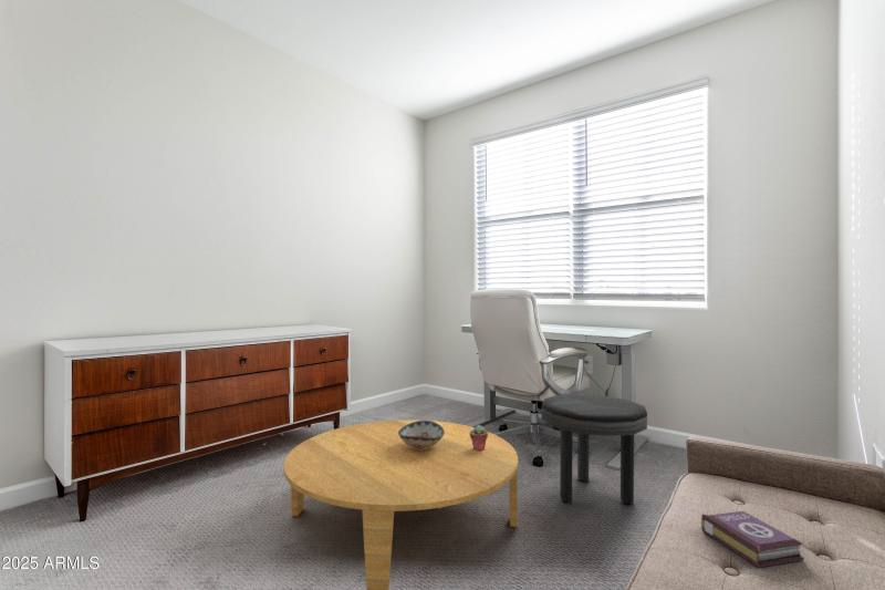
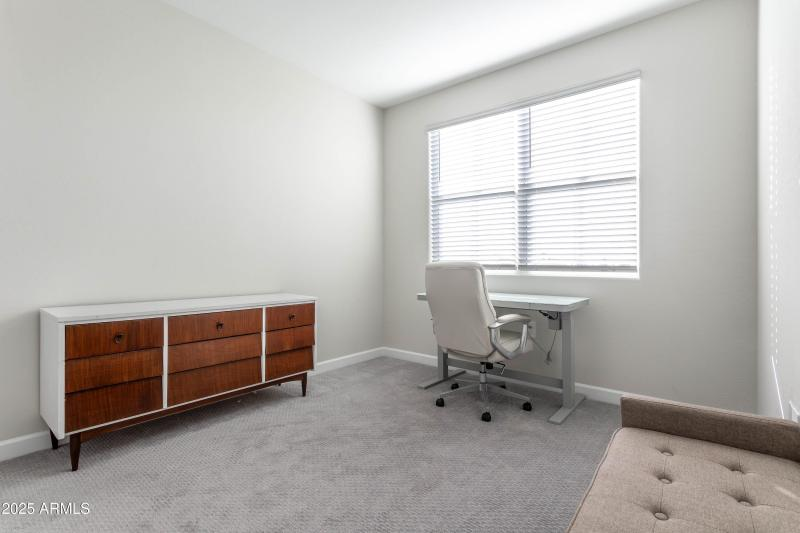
- book [700,510,805,569]
- side table [541,393,648,505]
- coffee table [283,418,519,590]
- potted succulent [469,424,488,451]
- decorative bowl [398,420,445,451]
